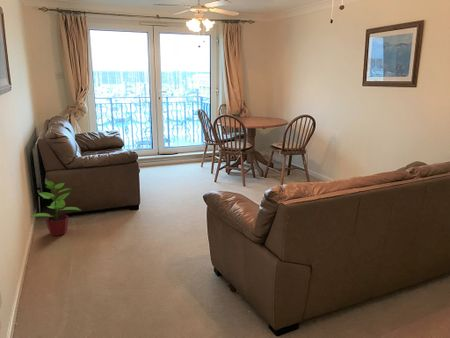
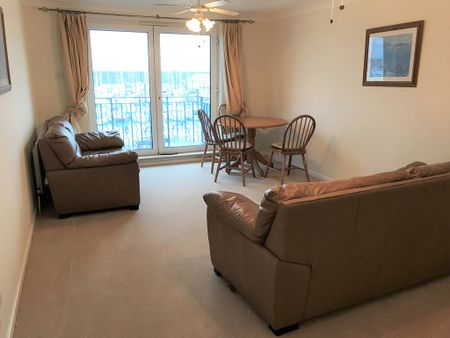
- potted plant [29,180,81,237]
